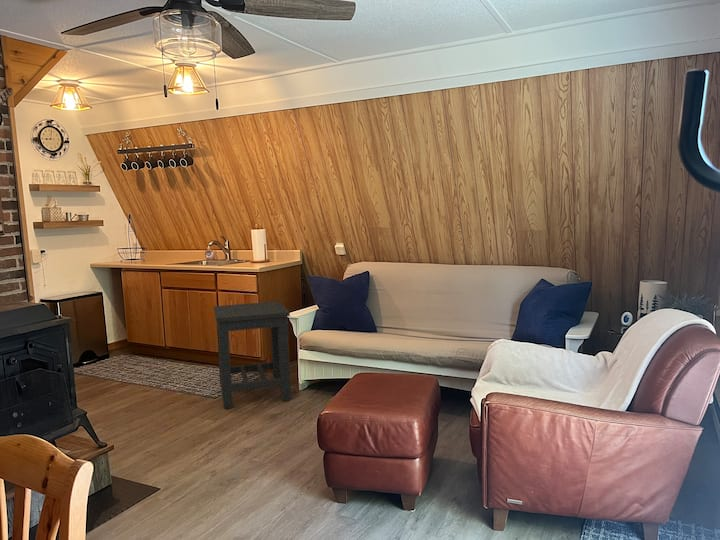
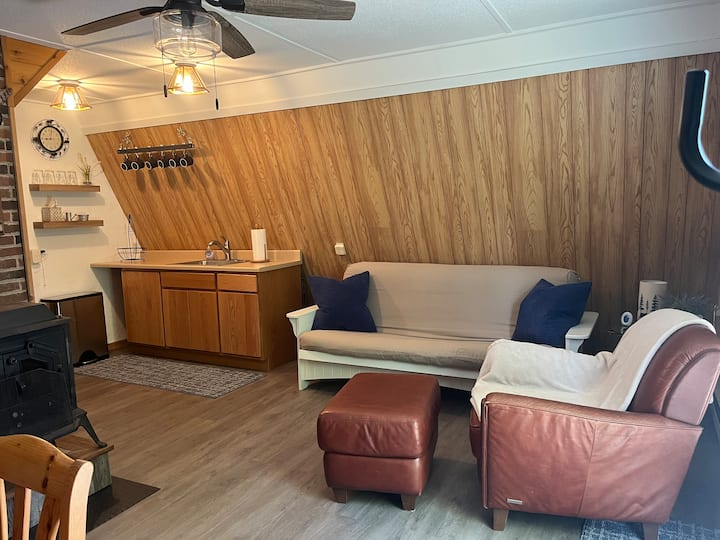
- side table [213,300,292,410]
